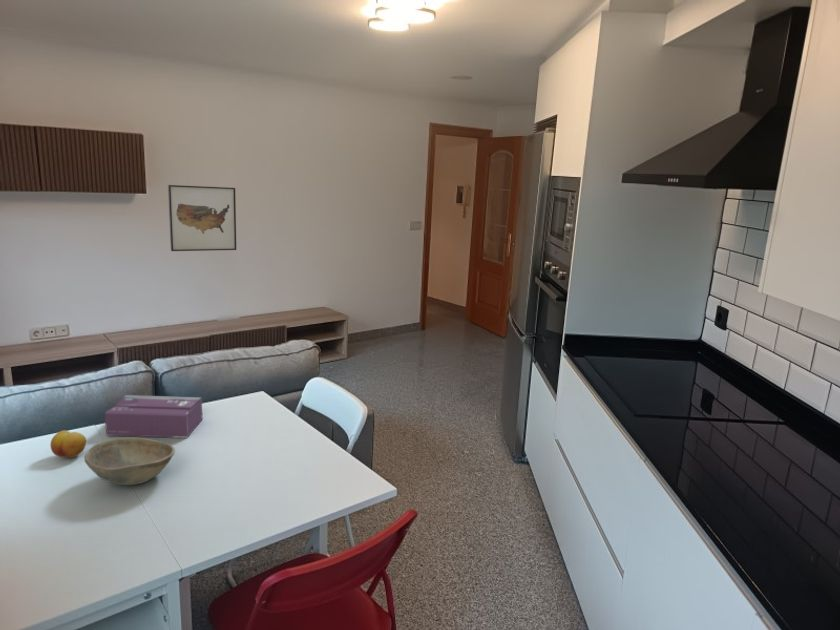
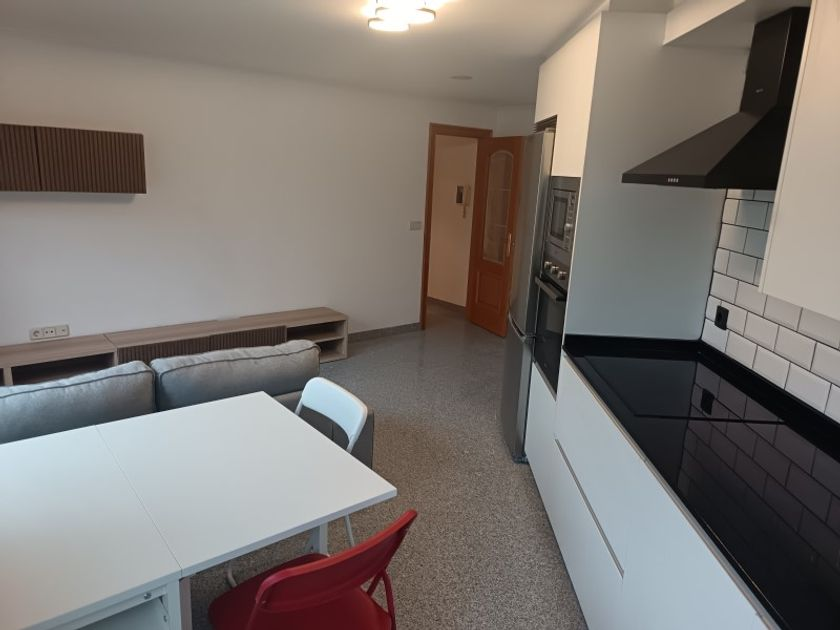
- bowl [83,437,176,486]
- wall art [167,184,237,252]
- tissue box [104,394,204,439]
- fruit [50,429,87,459]
